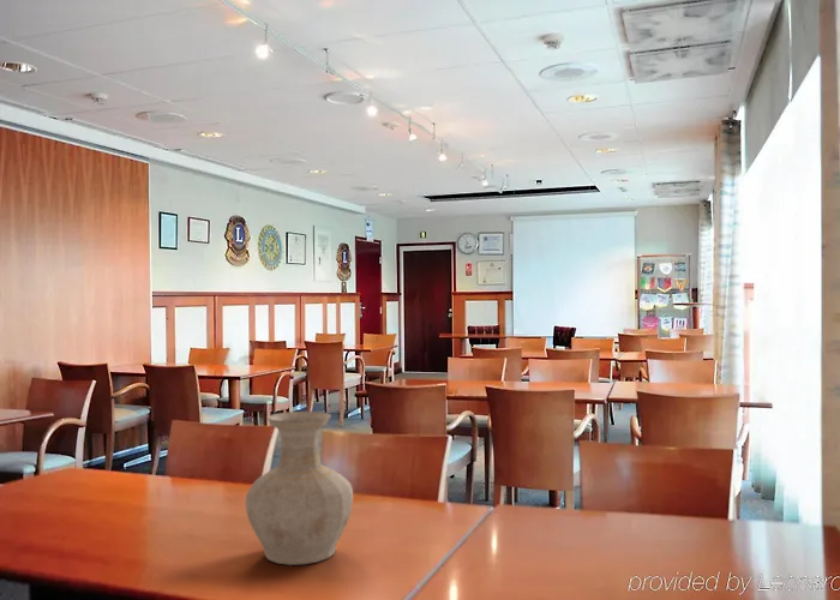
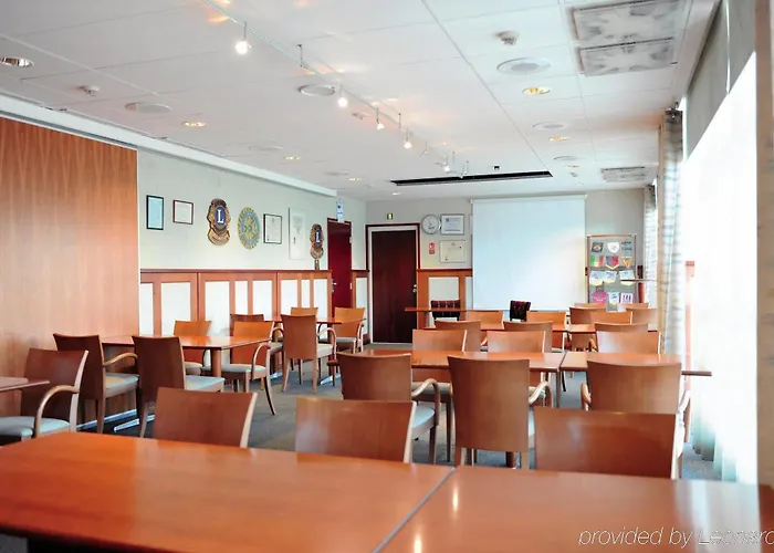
- vase [245,410,354,566]
